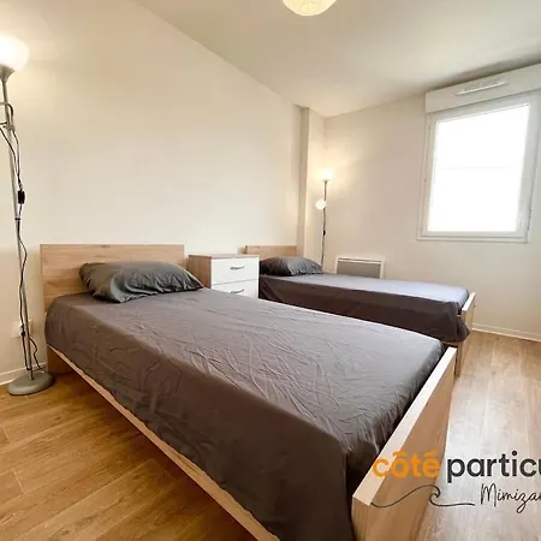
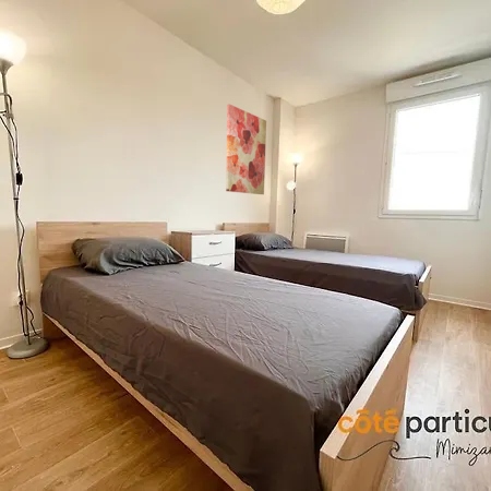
+ wall art [225,103,267,195]
